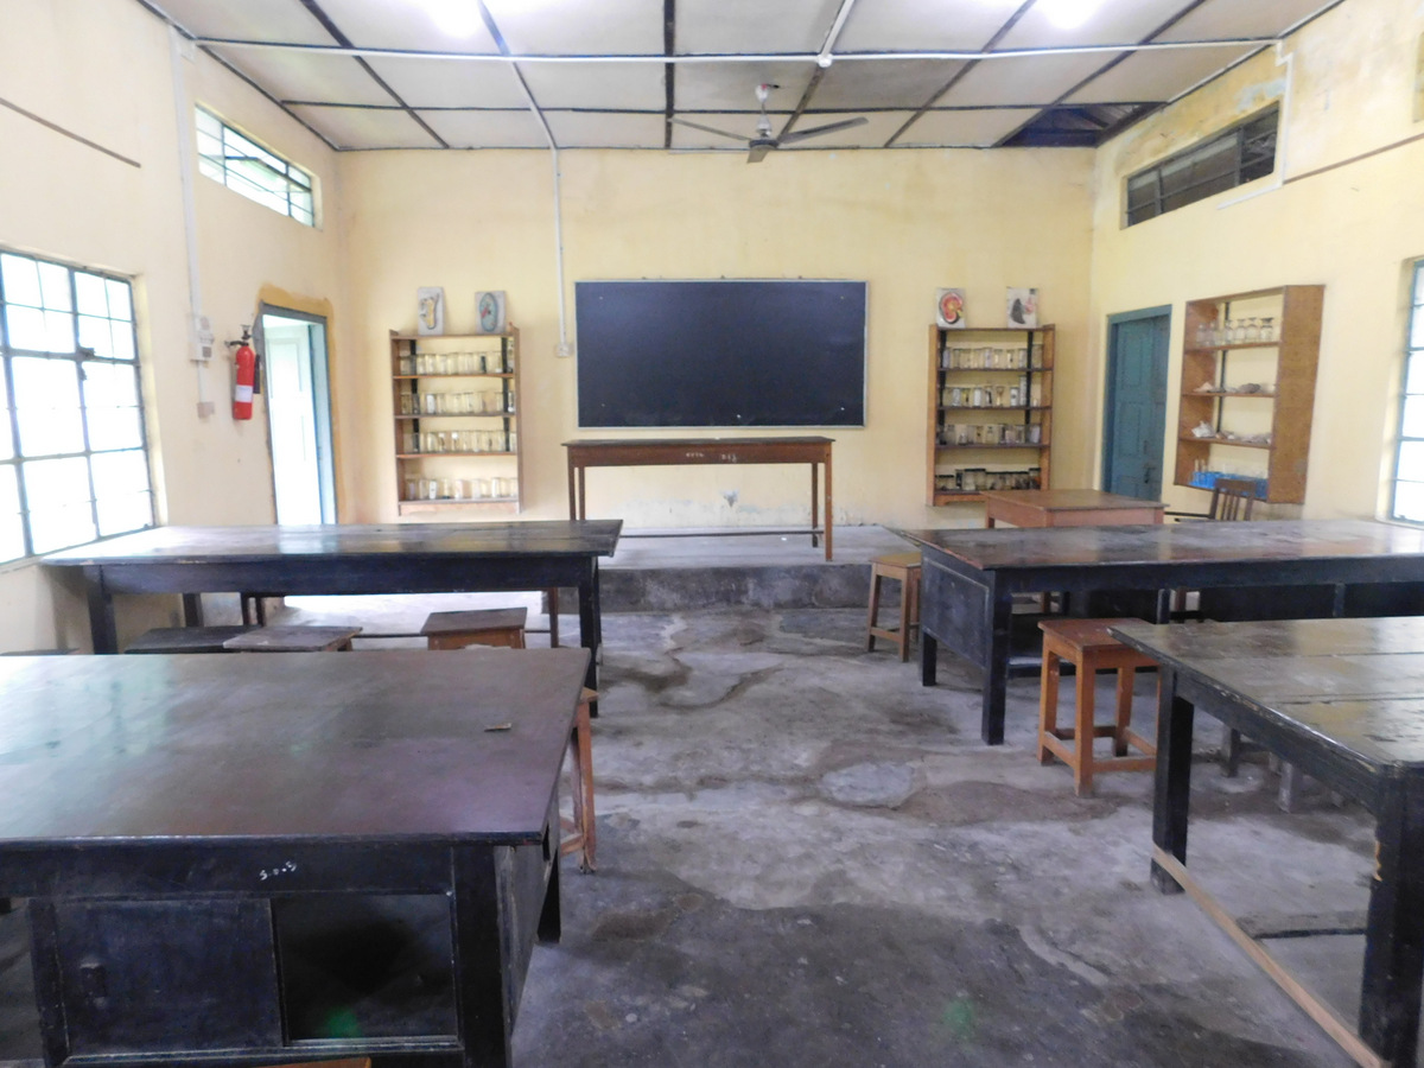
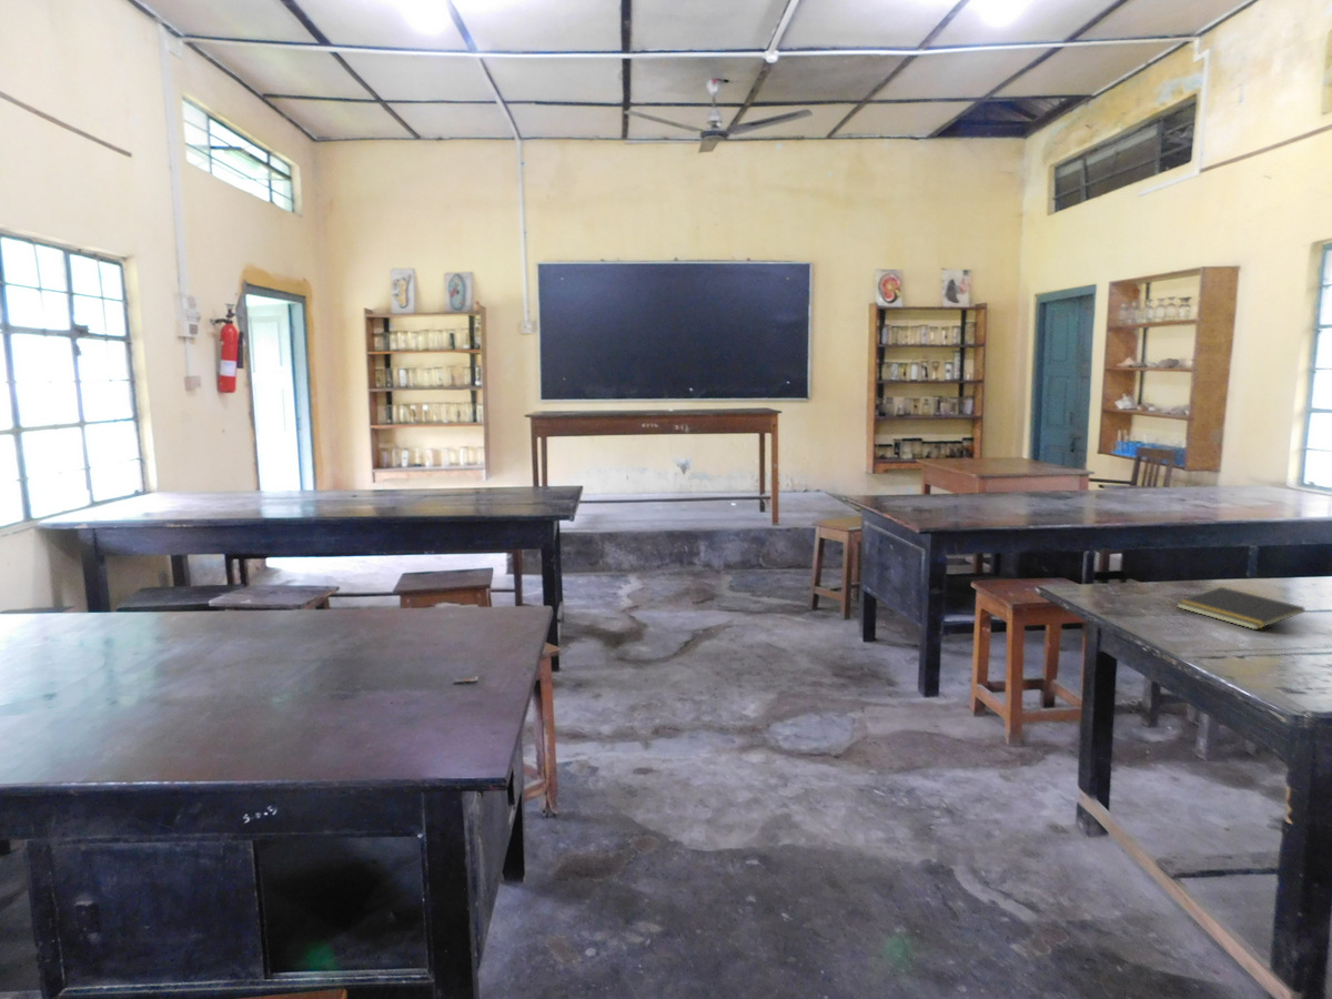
+ notepad [1175,586,1305,630]
